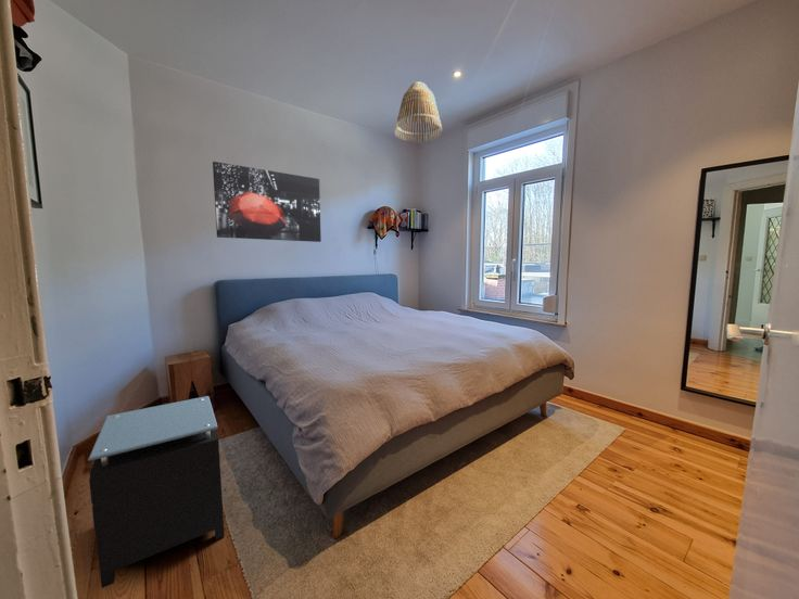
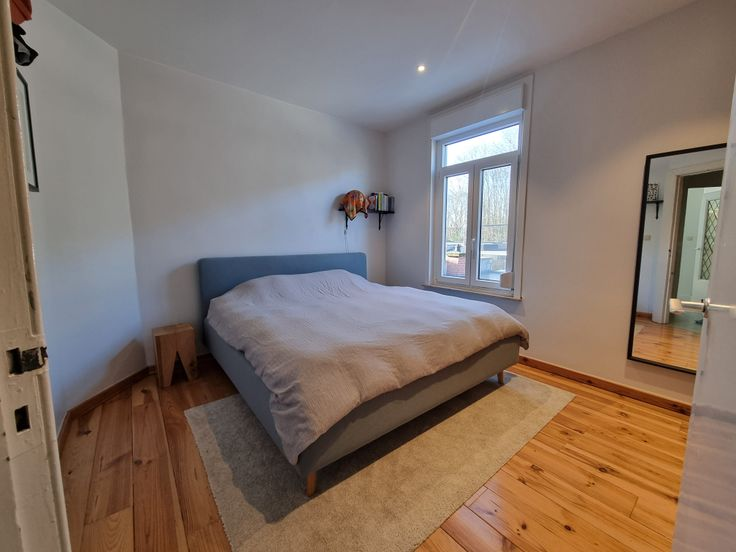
- wall art [212,161,322,243]
- lamp shade [393,81,444,143]
- nightstand [87,395,226,589]
